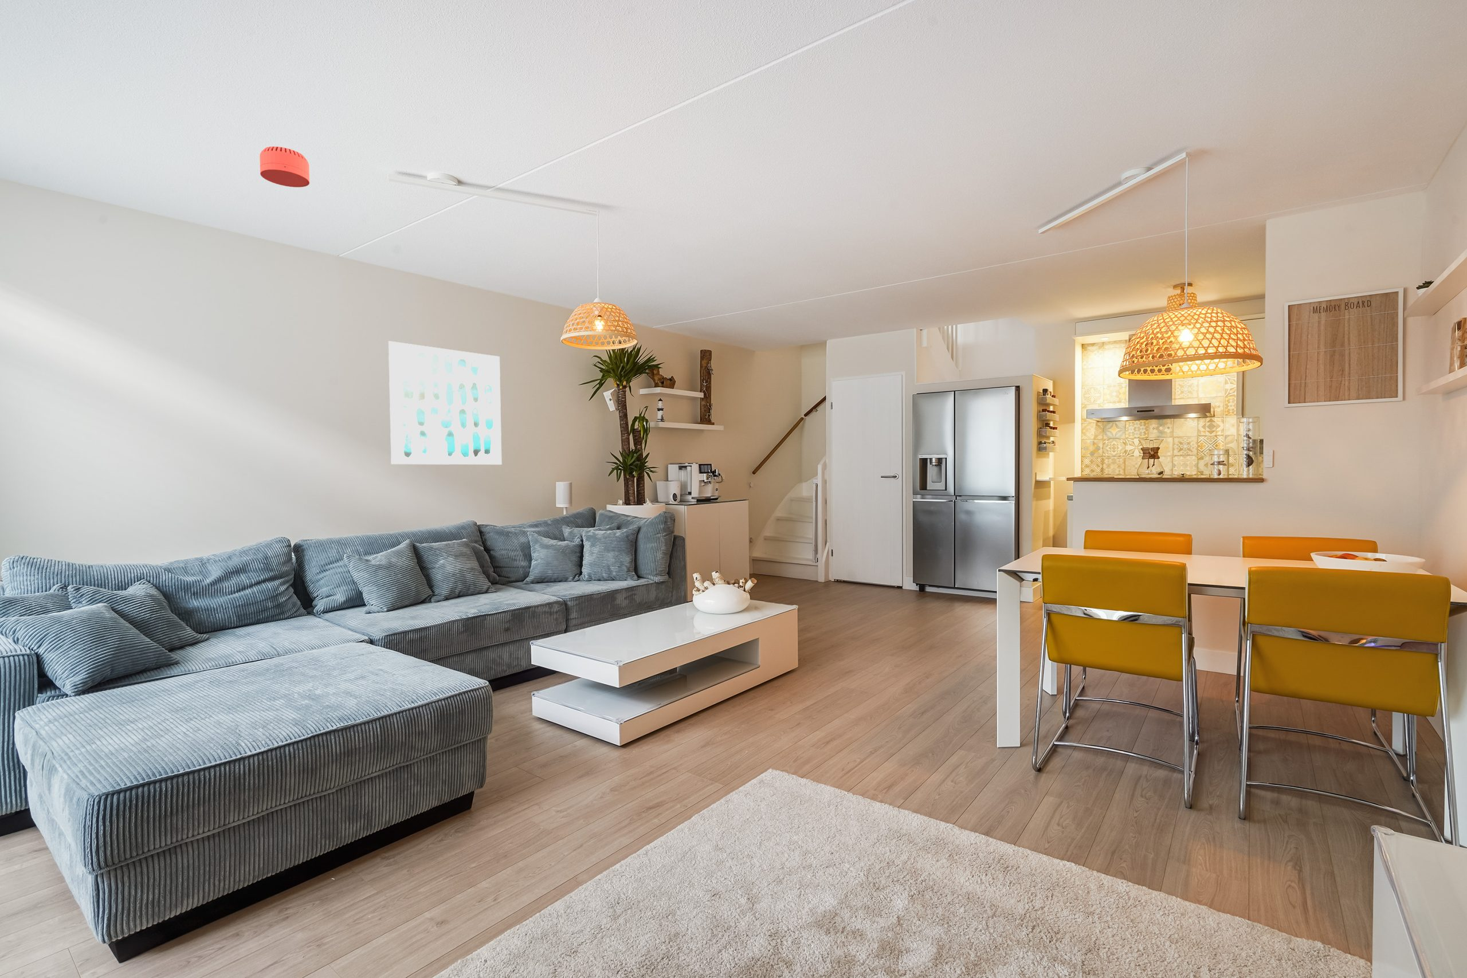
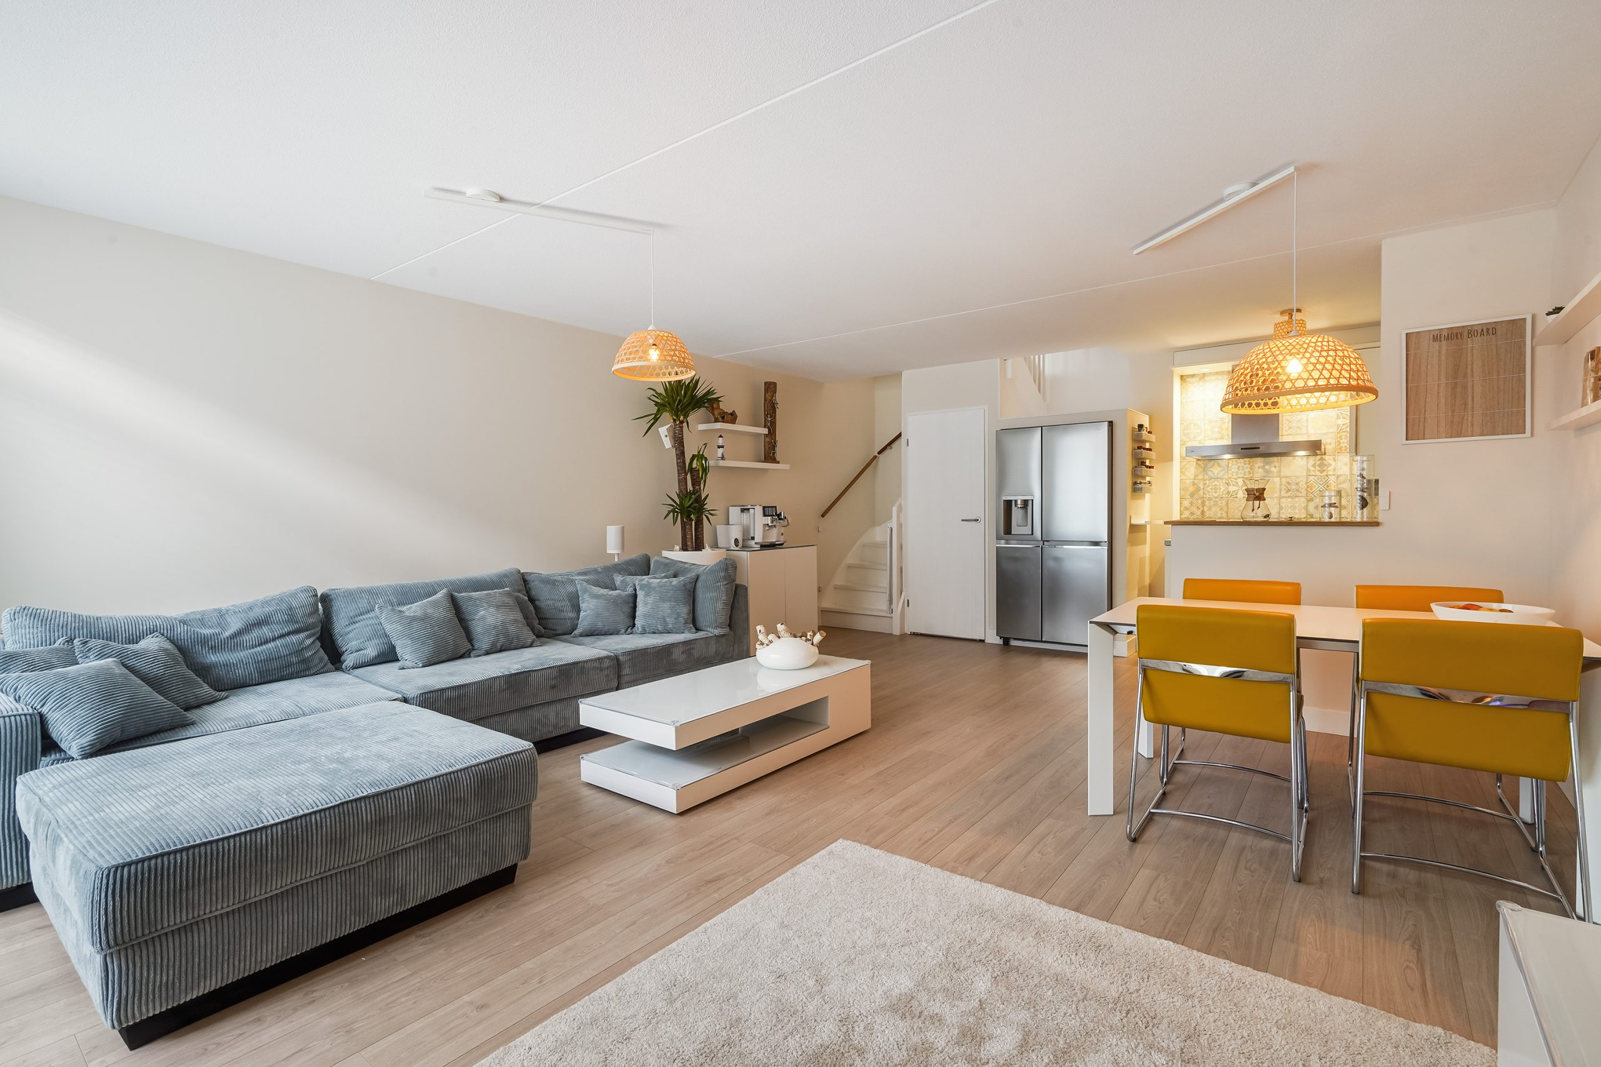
- smoke detector [259,146,310,188]
- wall art [387,341,502,465]
